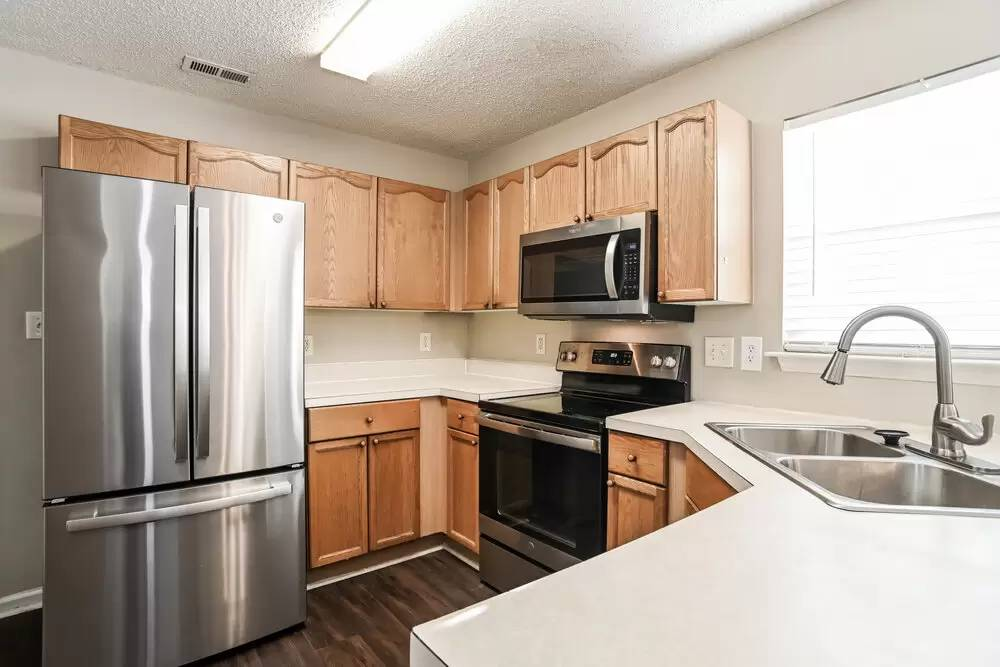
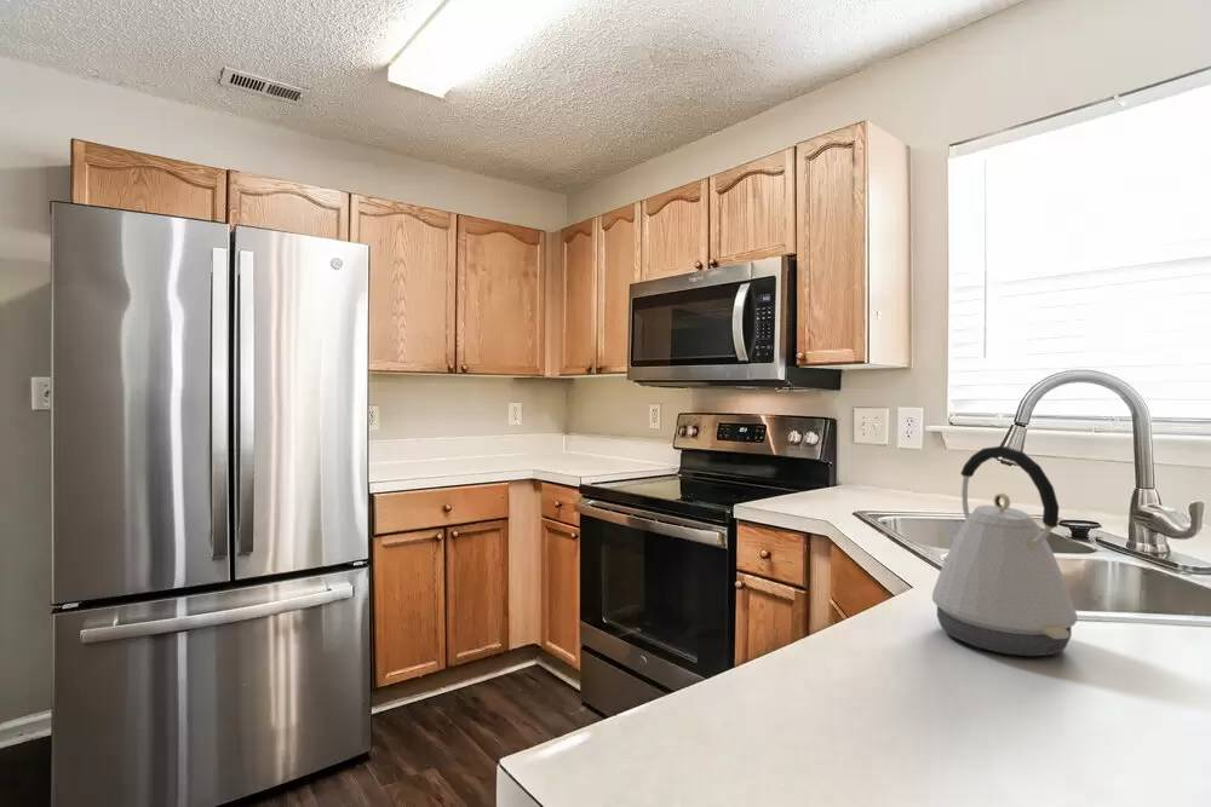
+ kettle [931,445,1078,657]
